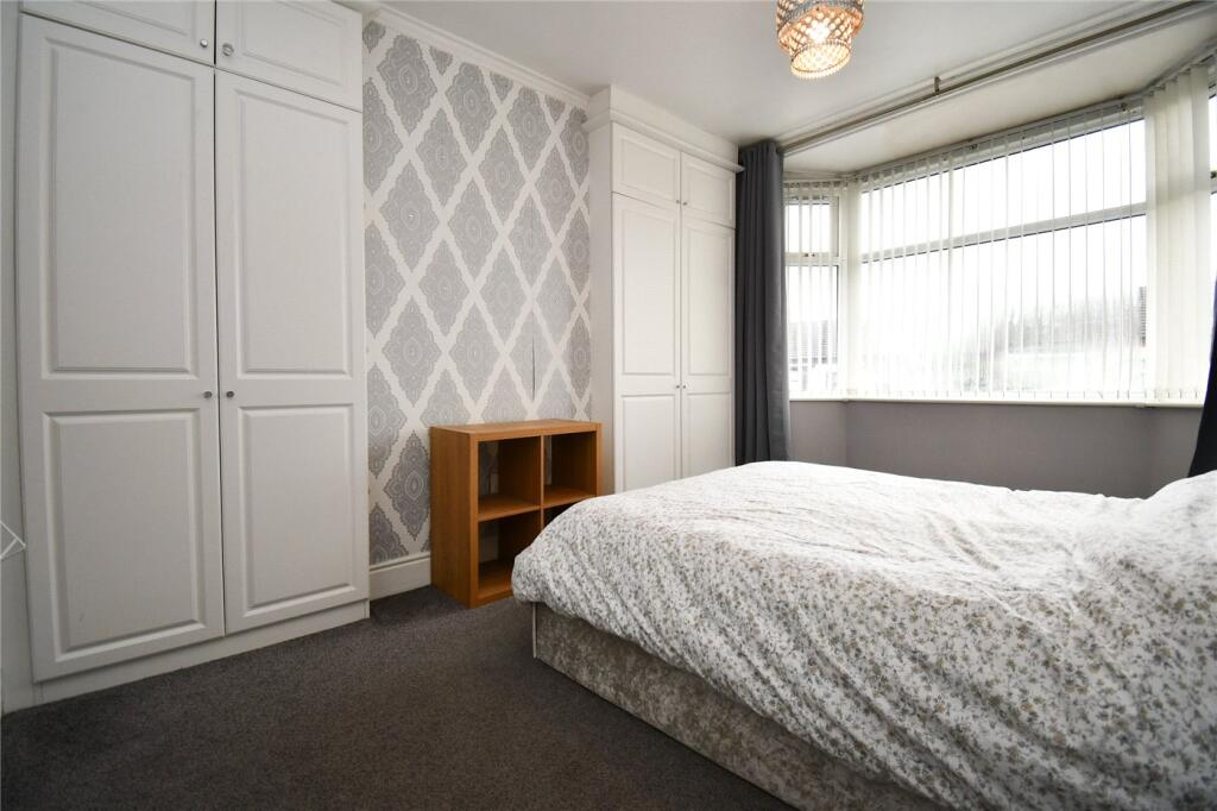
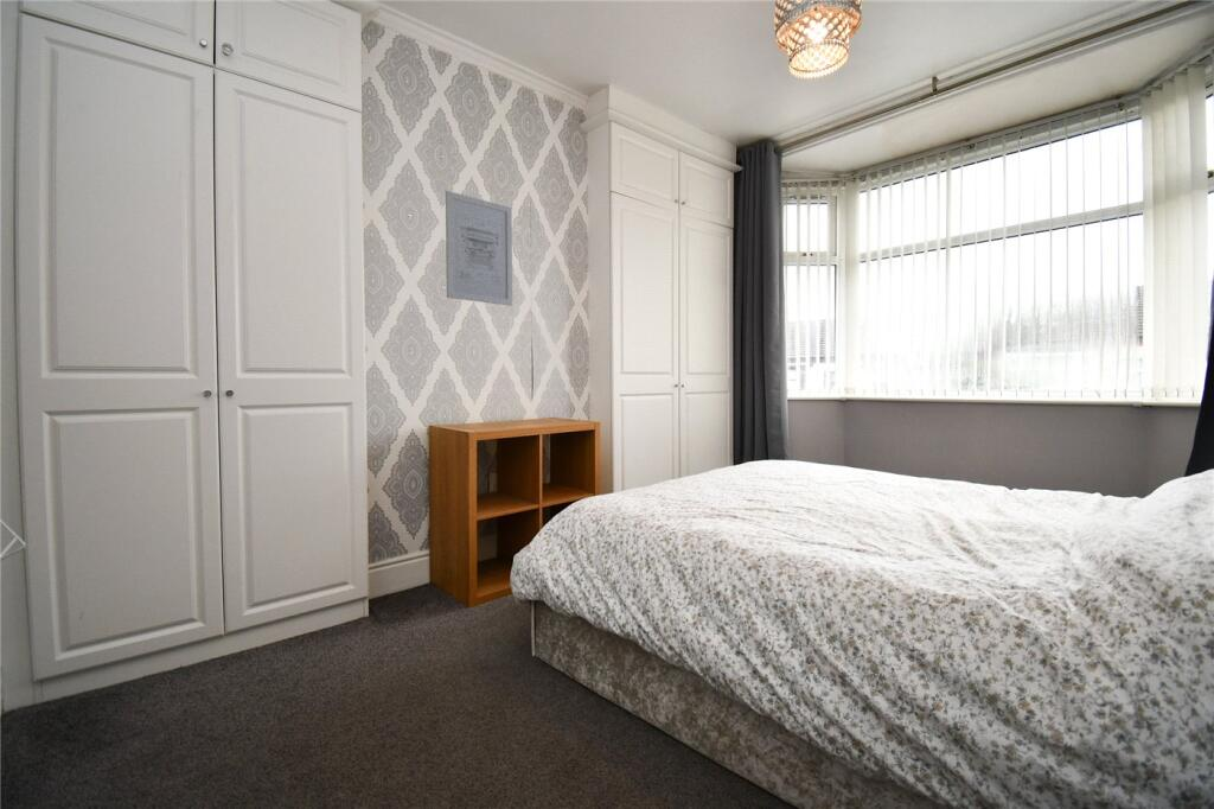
+ wall art [445,190,513,307]
